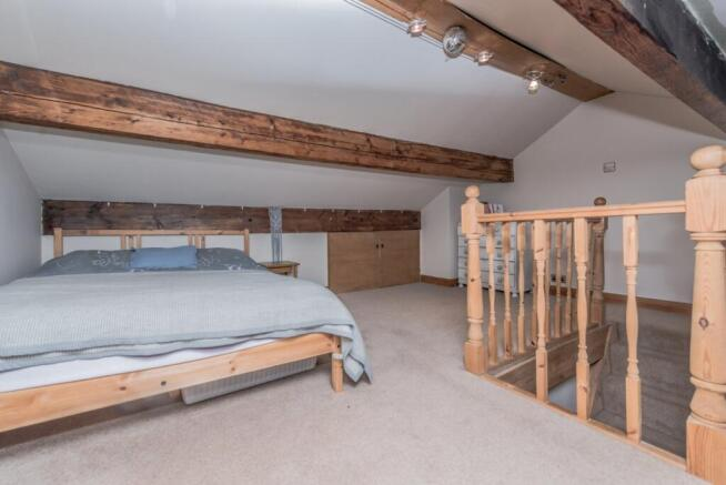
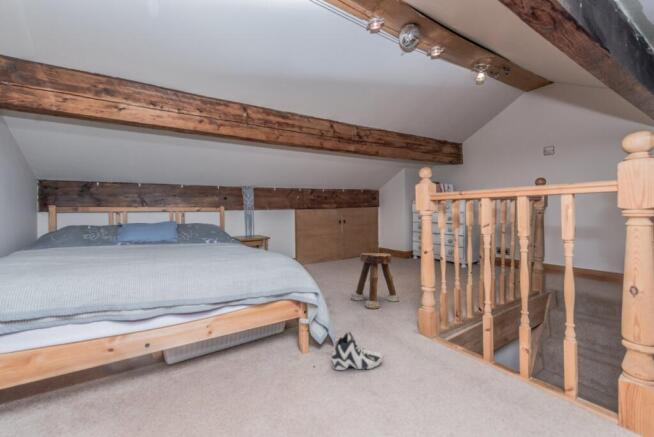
+ sneaker [330,330,384,371]
+ stool [350,252,400,310]
